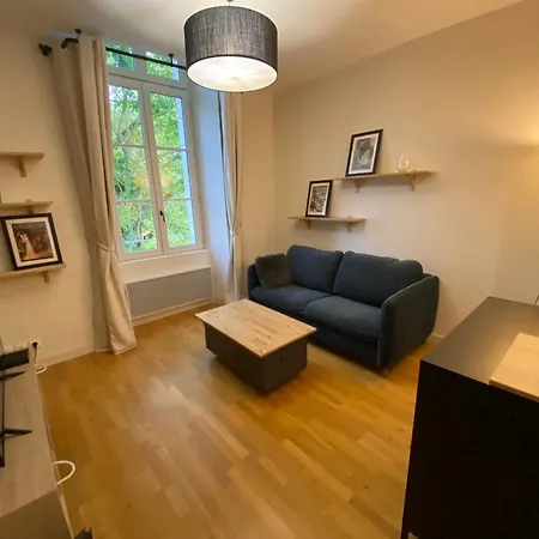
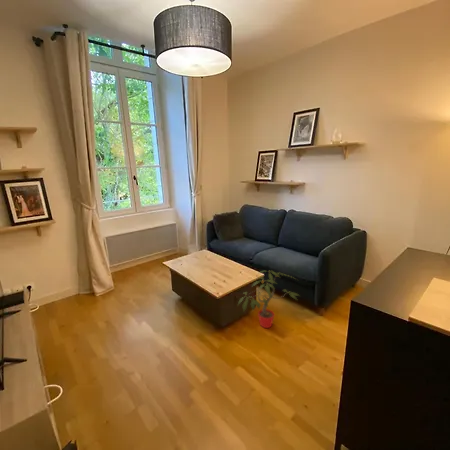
+ potted plant [236,269,302,329]
